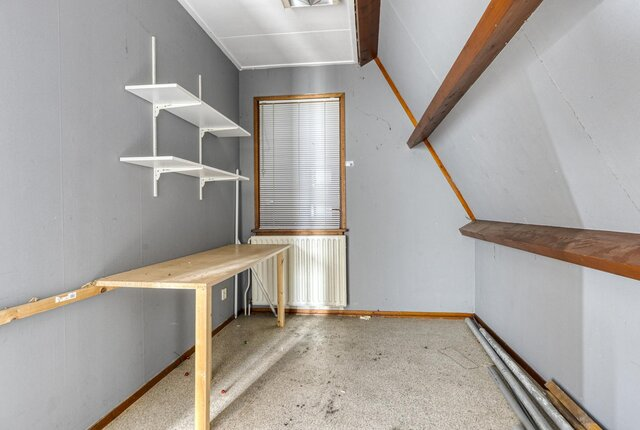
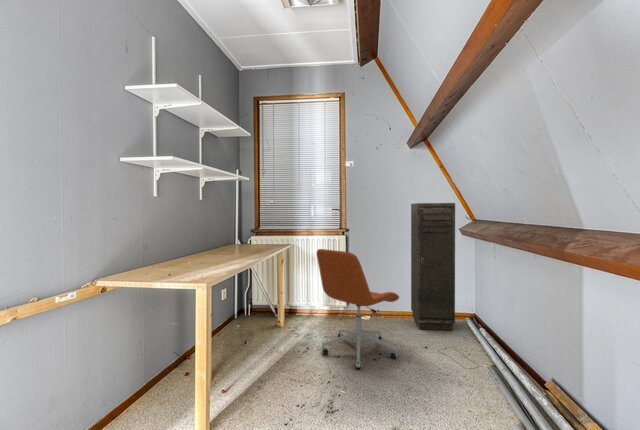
+ office chair [315,248,400,369]
+ storage cabinet [410,202,456,331]
